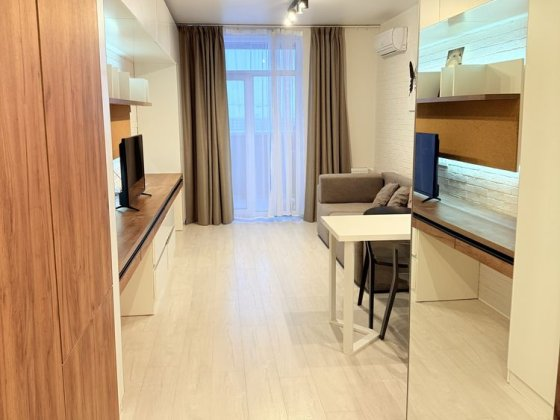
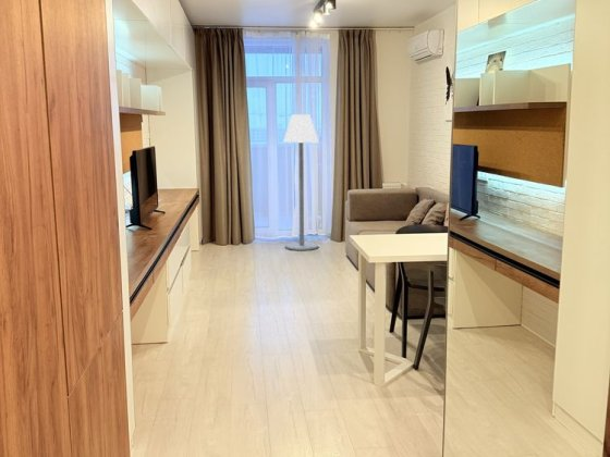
+ floor lamp [282,113,319,251]
